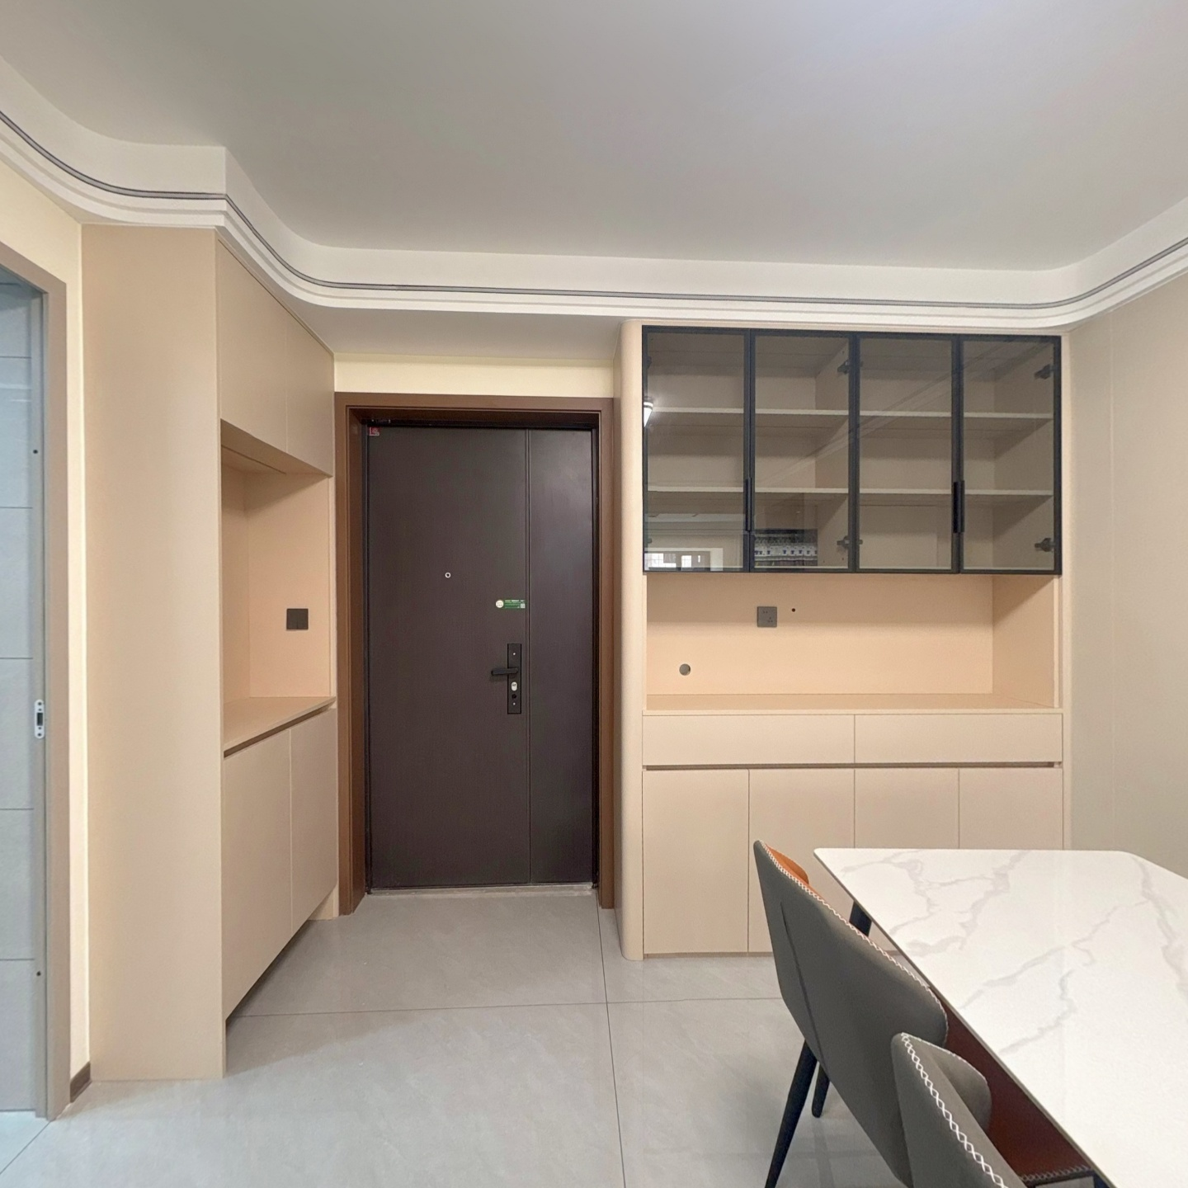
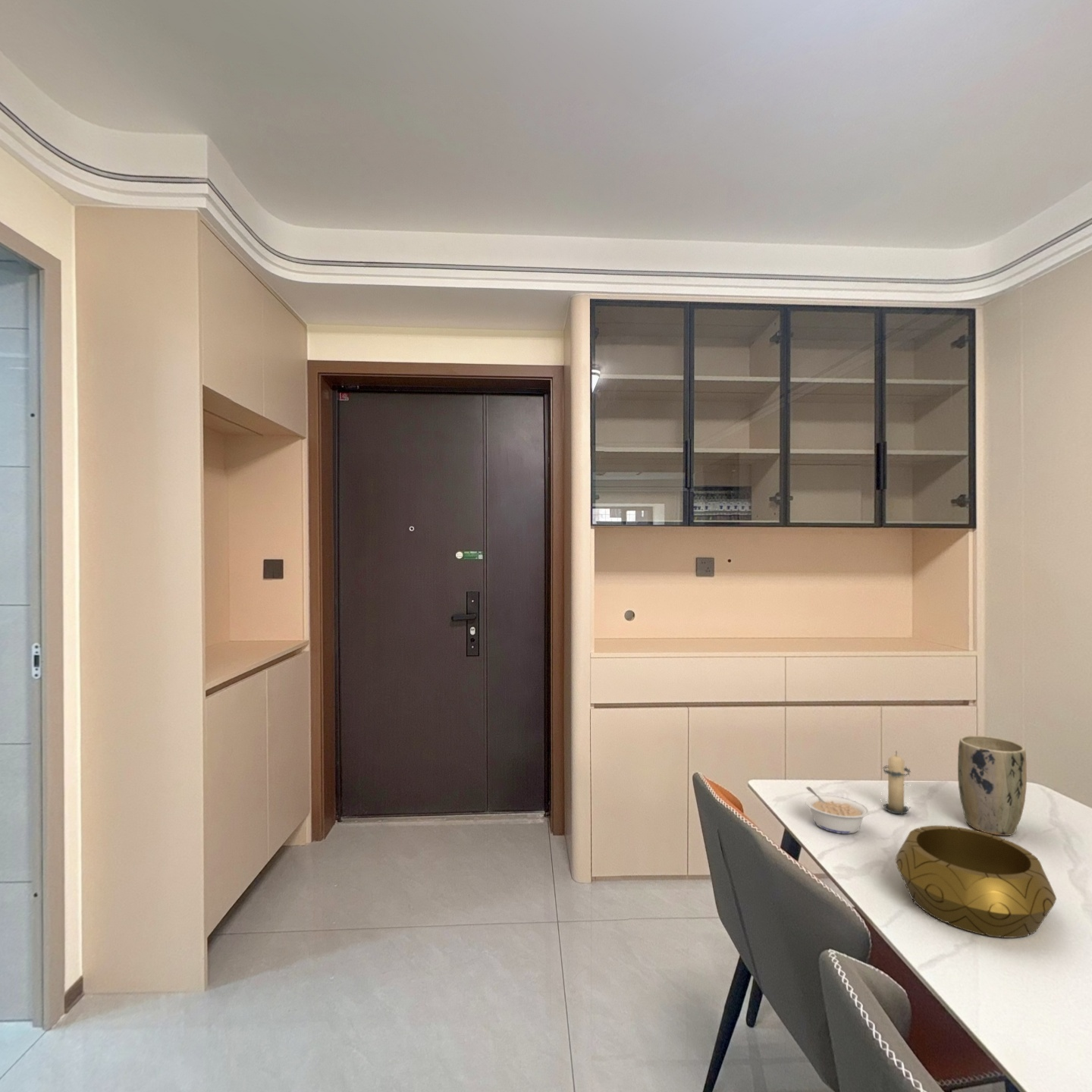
+ decorative bowl [895,825,1057,939]
+ plant pot [957,735,1028,836]
+ legume [805,786,870,834]
+ candle [882,750,912,814]
